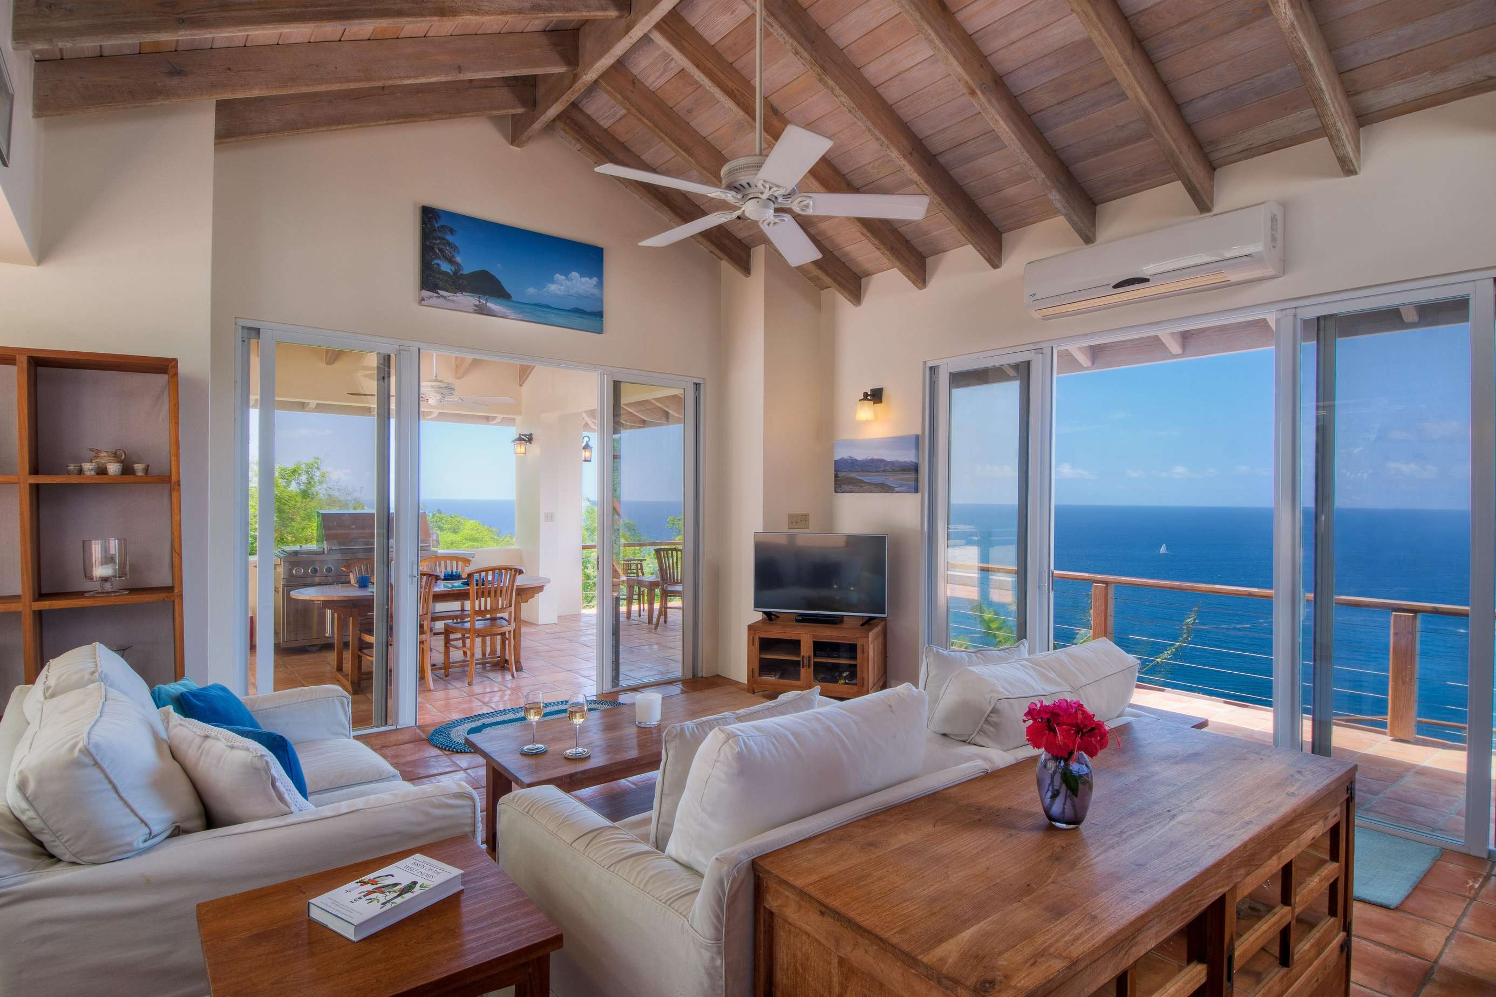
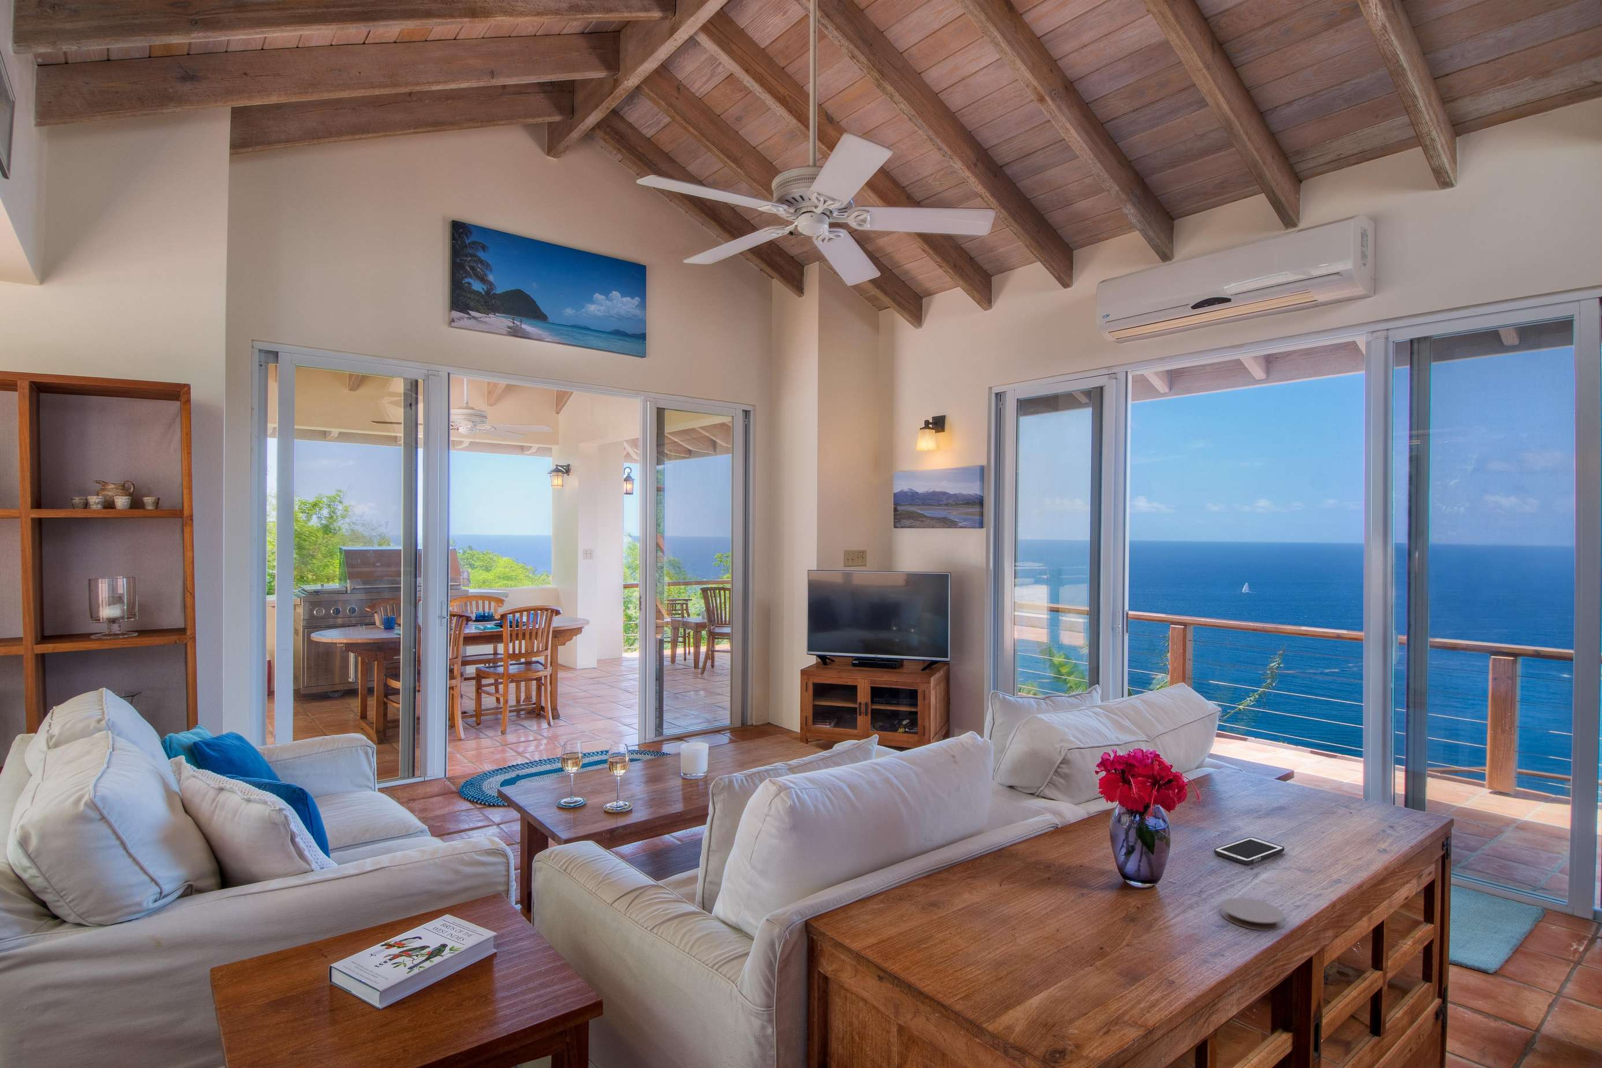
+ cell phone [1213,837,1285,865]
+ coaster [1221,896,1285,931]
